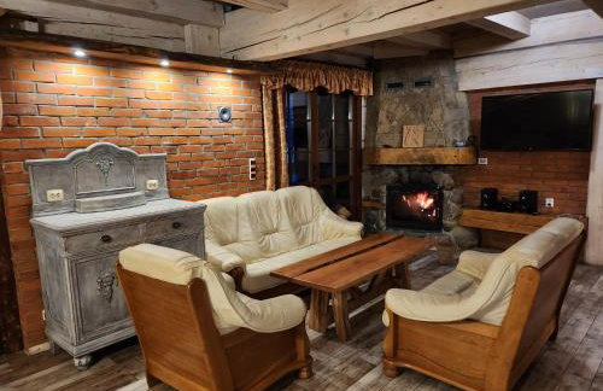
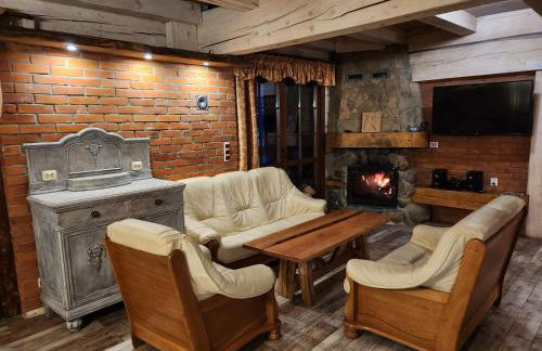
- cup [434,240,458,265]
